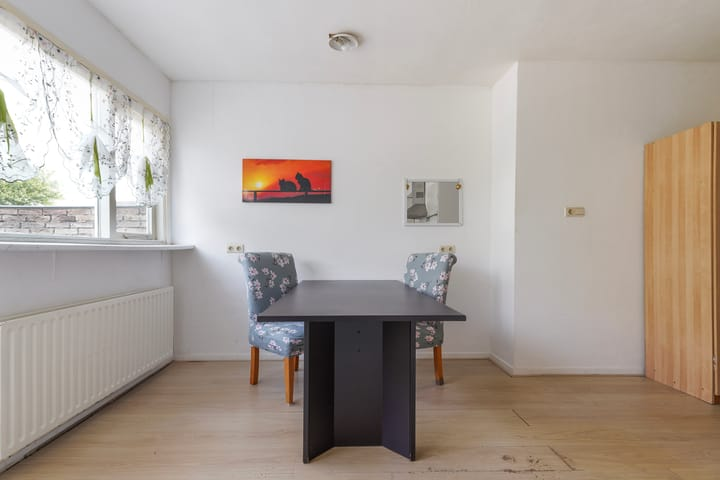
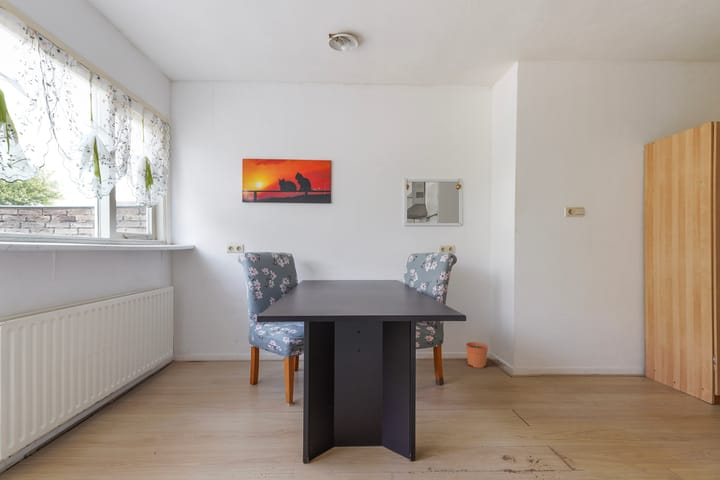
+ plant pot [465,333,489,369]
